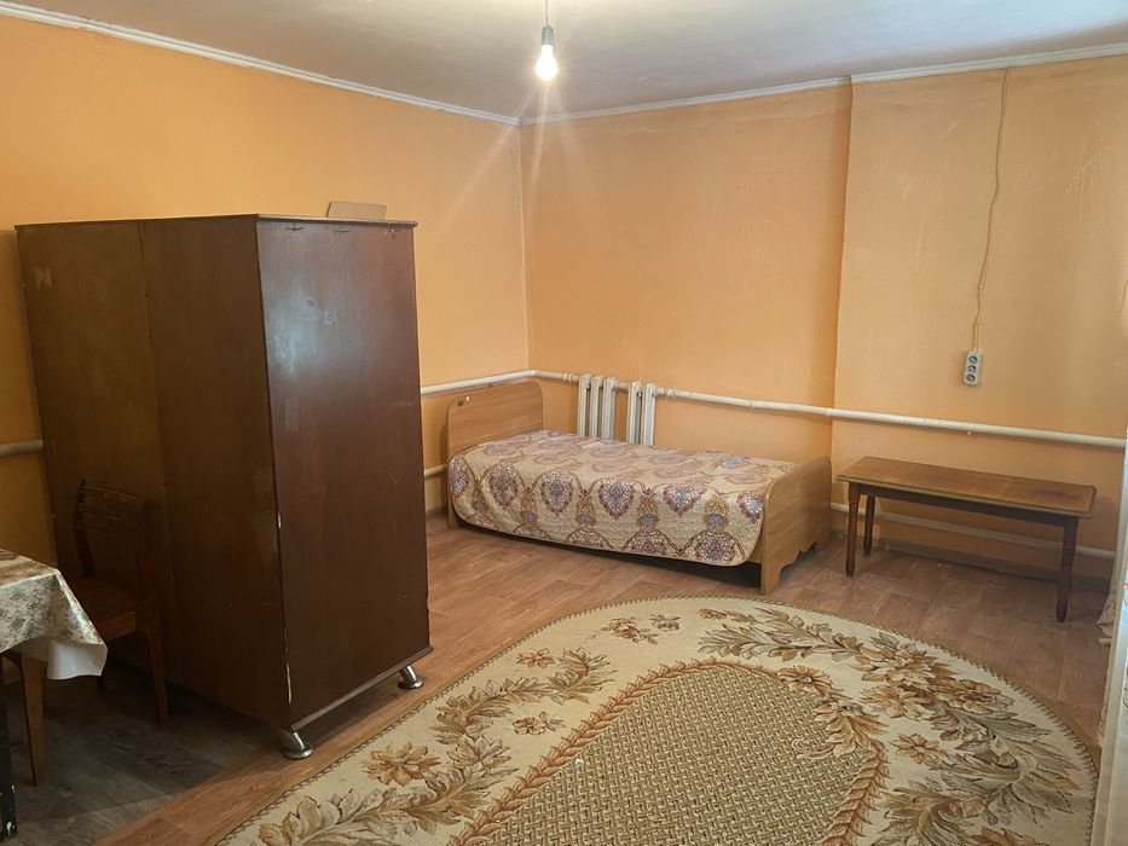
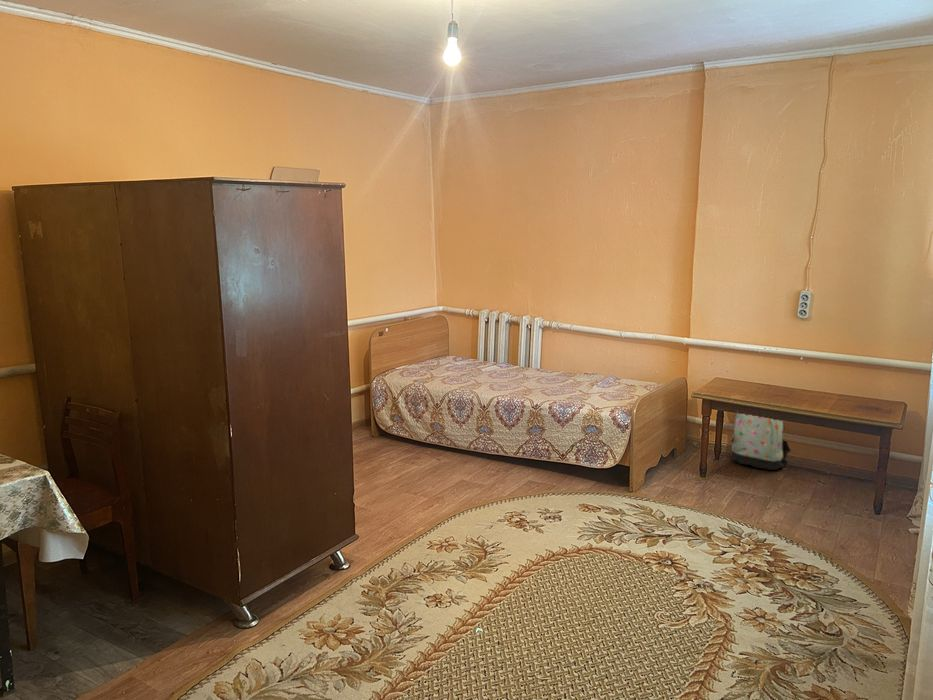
+ backpack [730,412,792,471]
